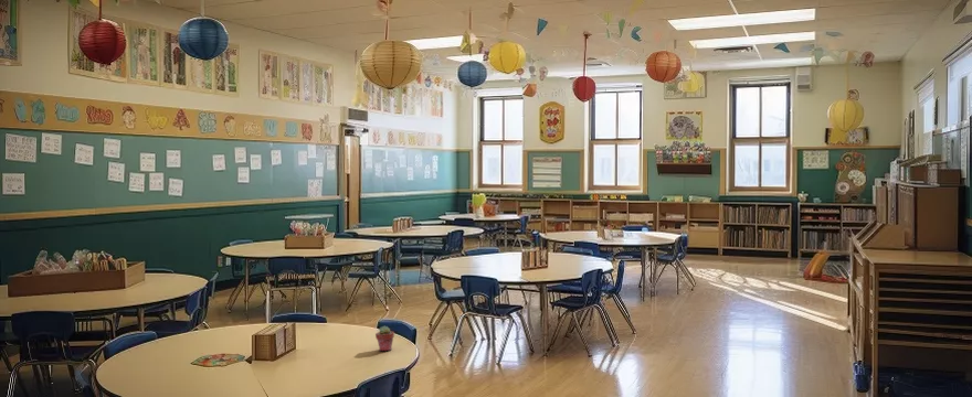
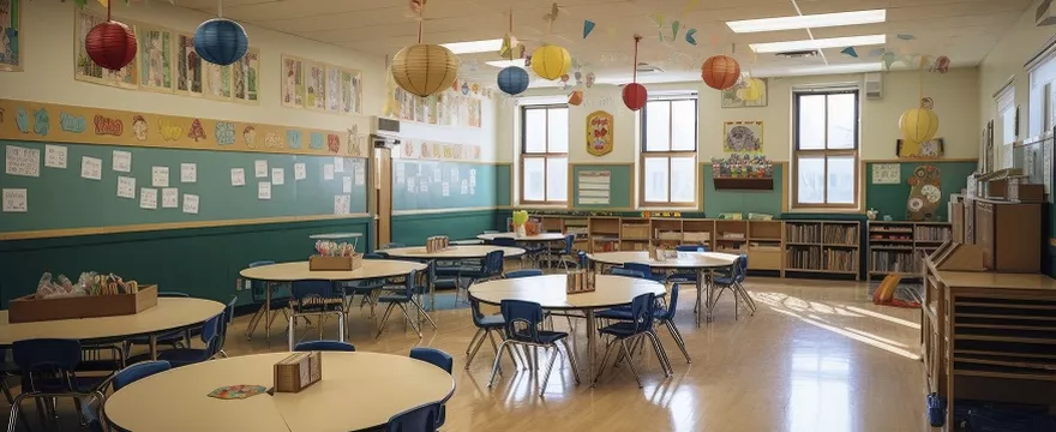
- potted succulent [374,325,395,352]
